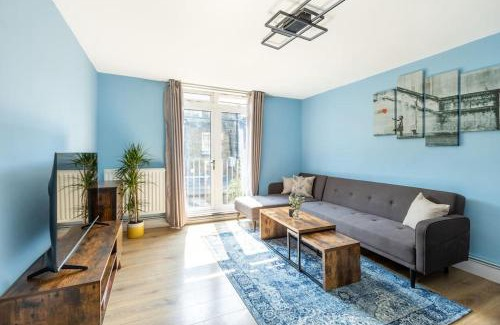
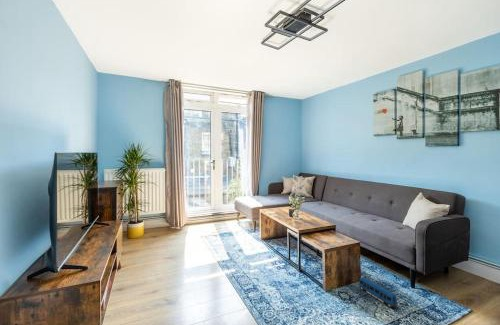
+ toy train [358,276,398,309]
